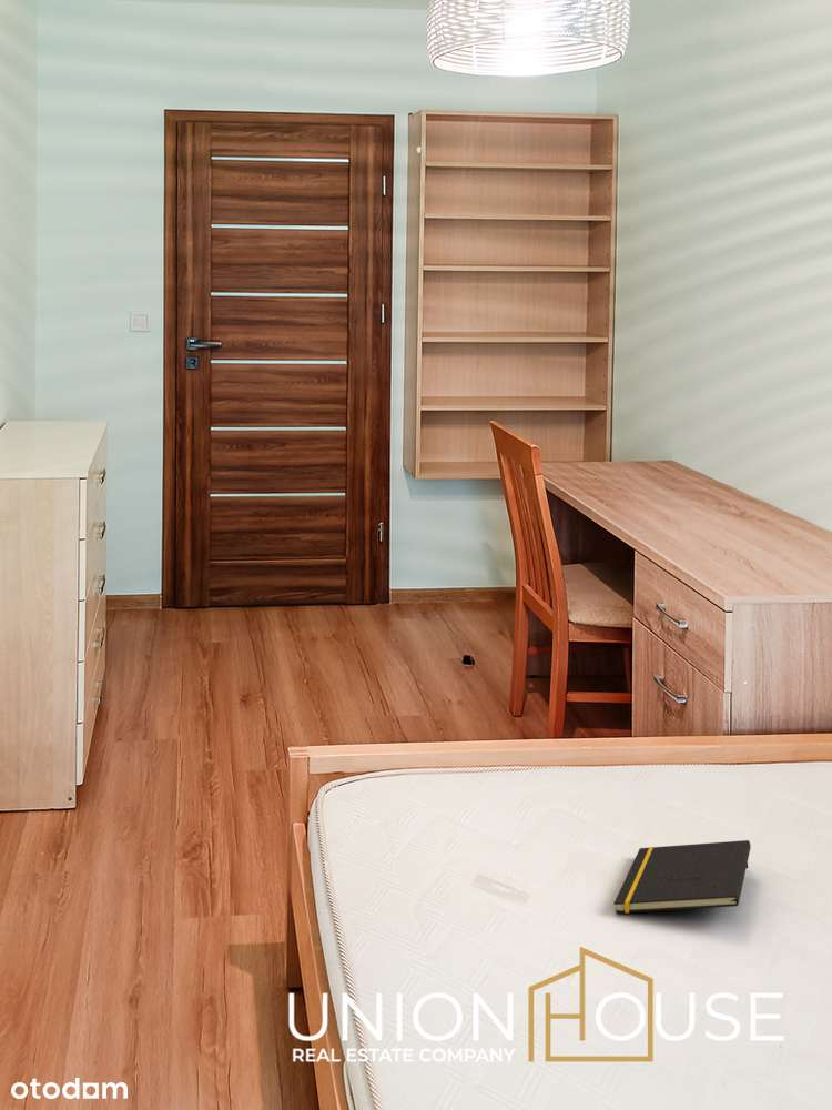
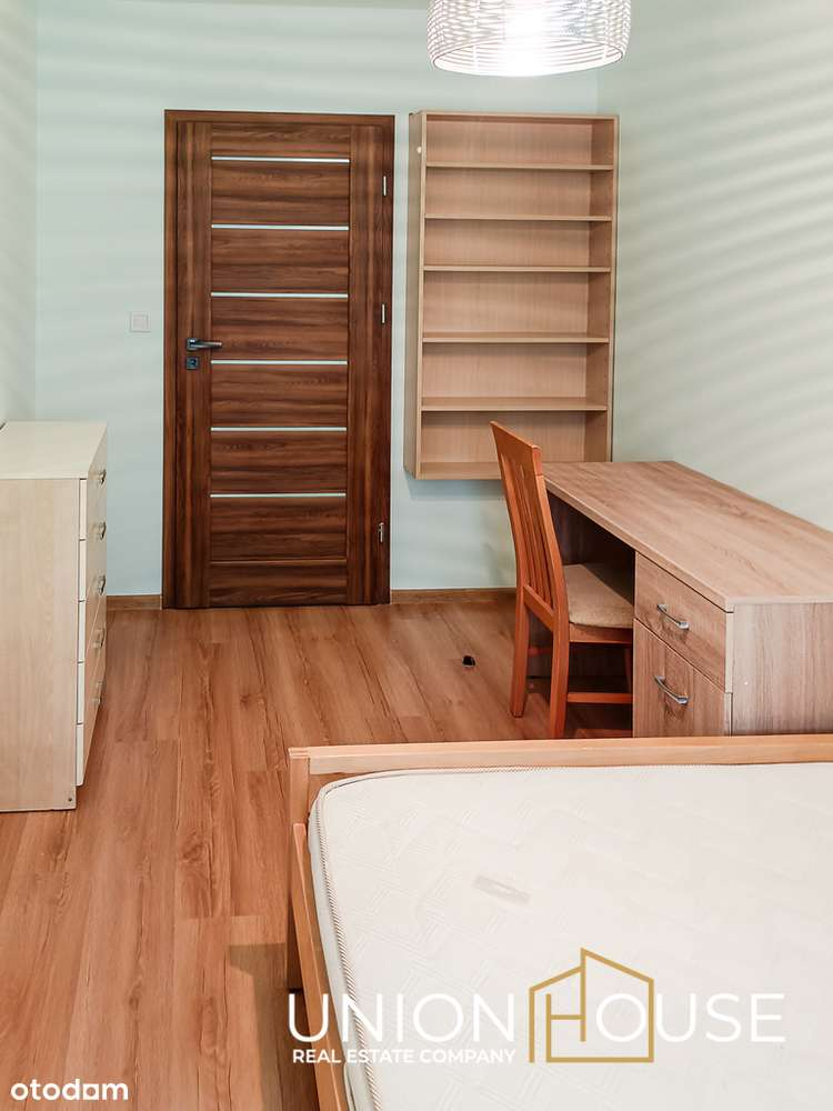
- notepad [613,839,752,914]
